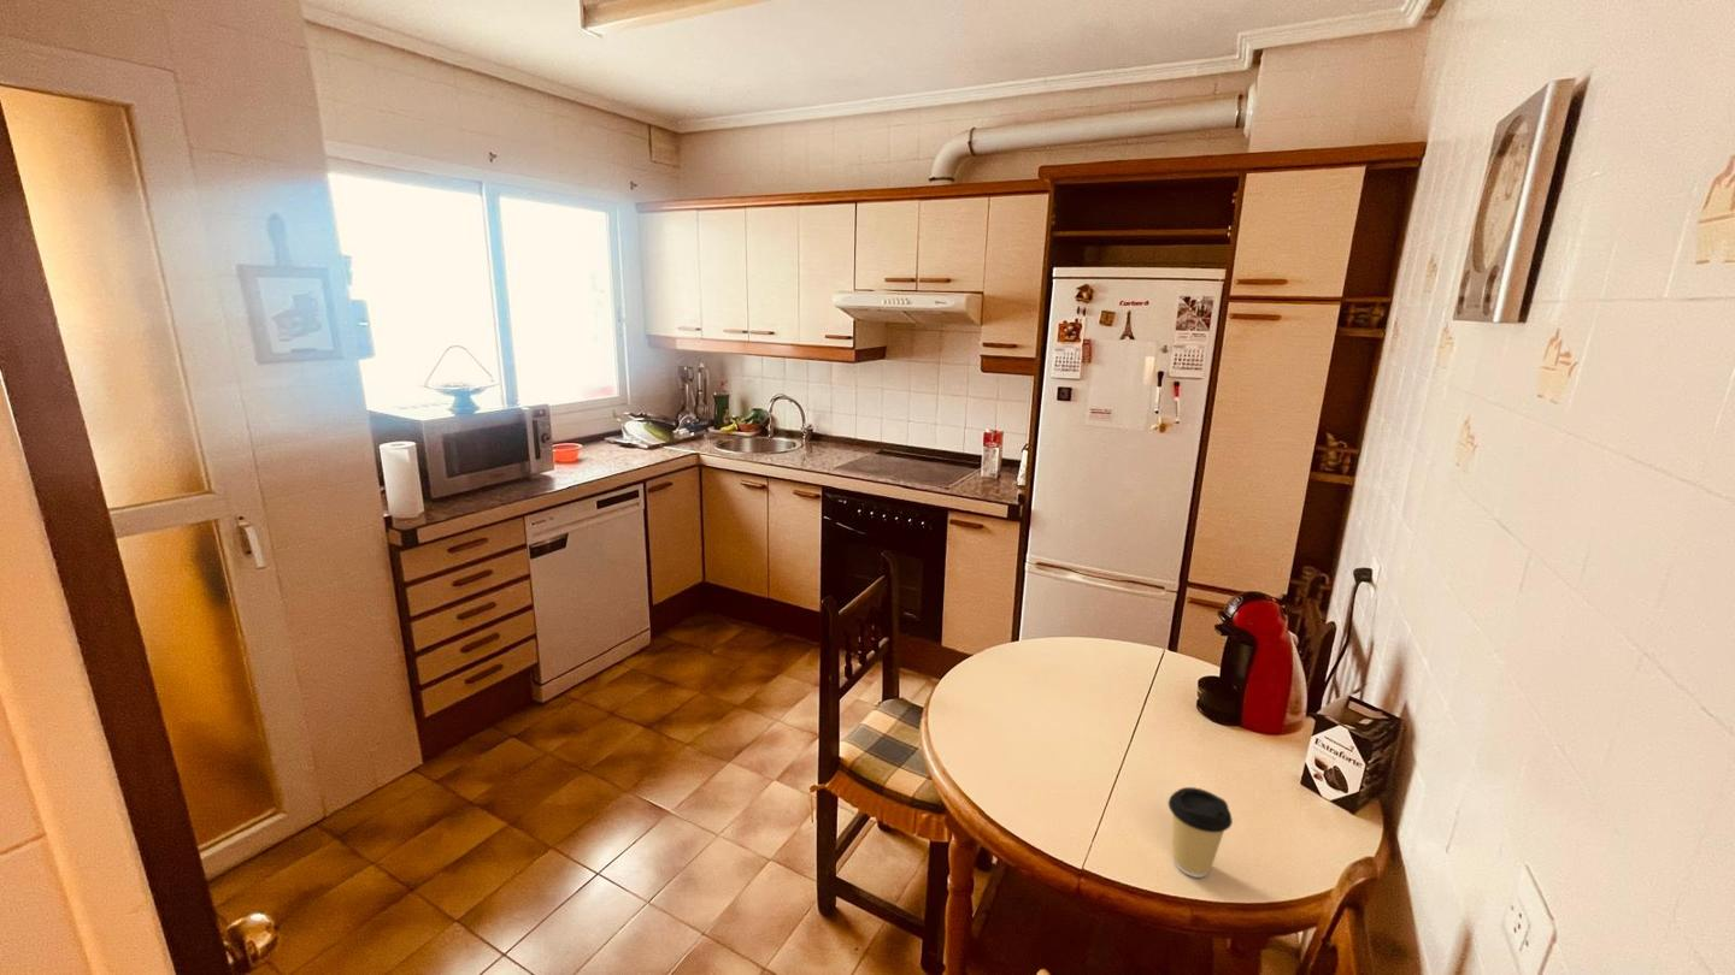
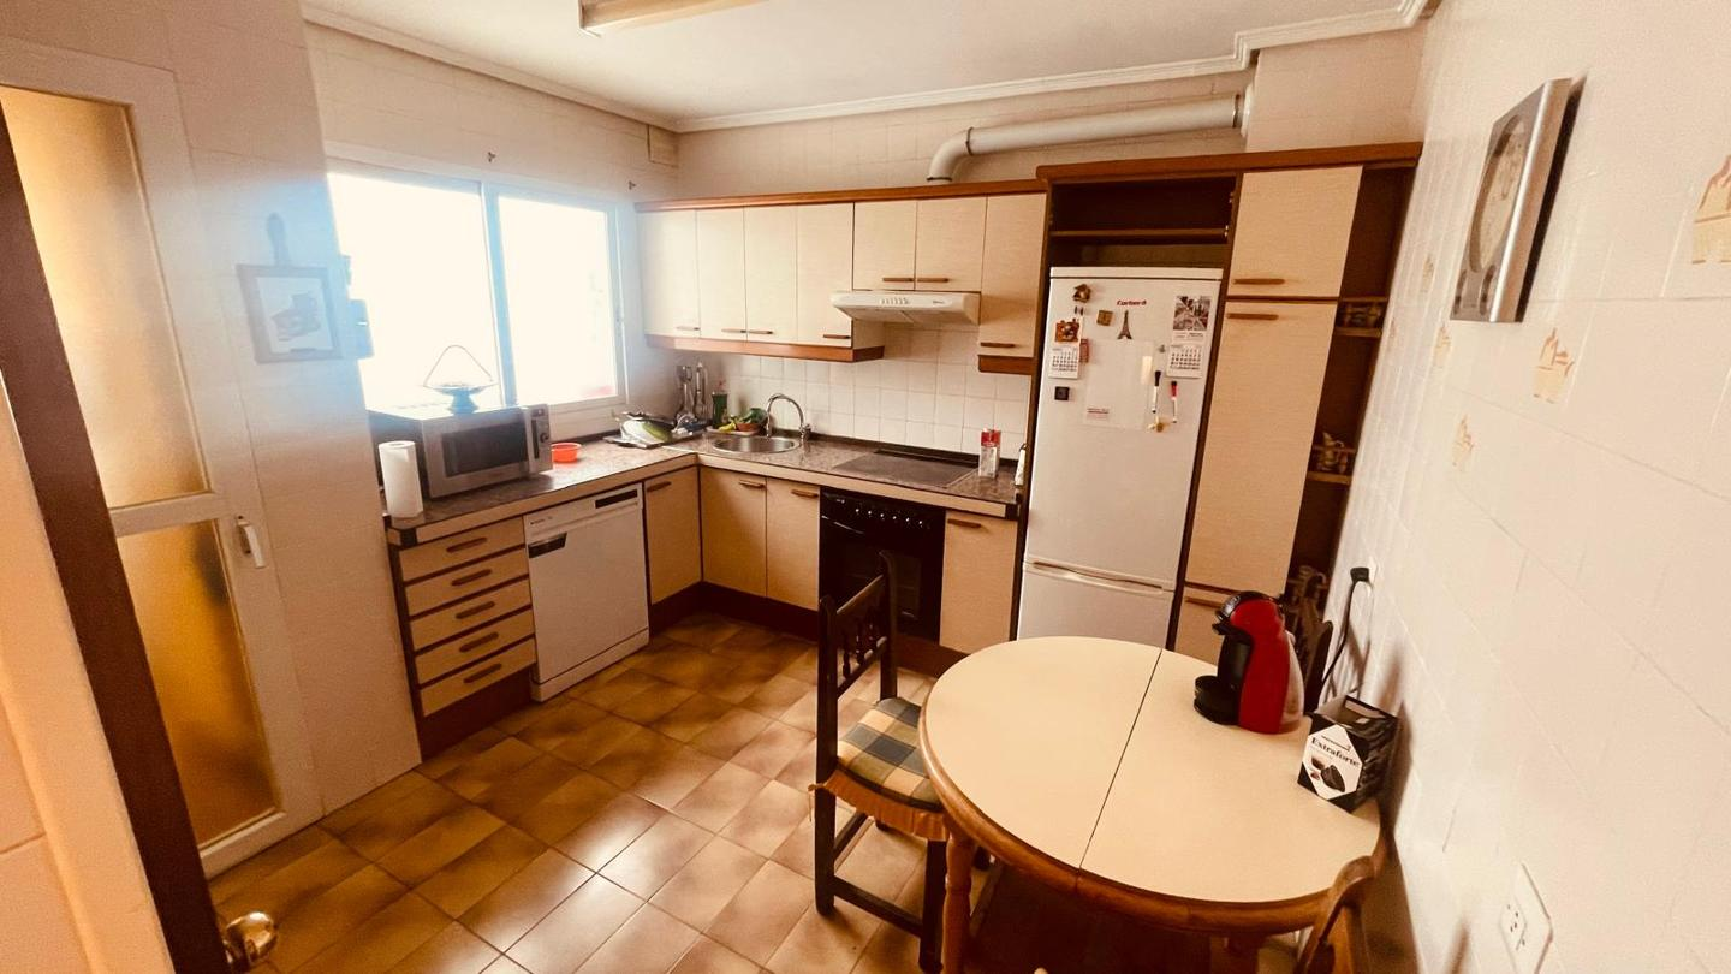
- coffee cup [1168,786,1234,879]
